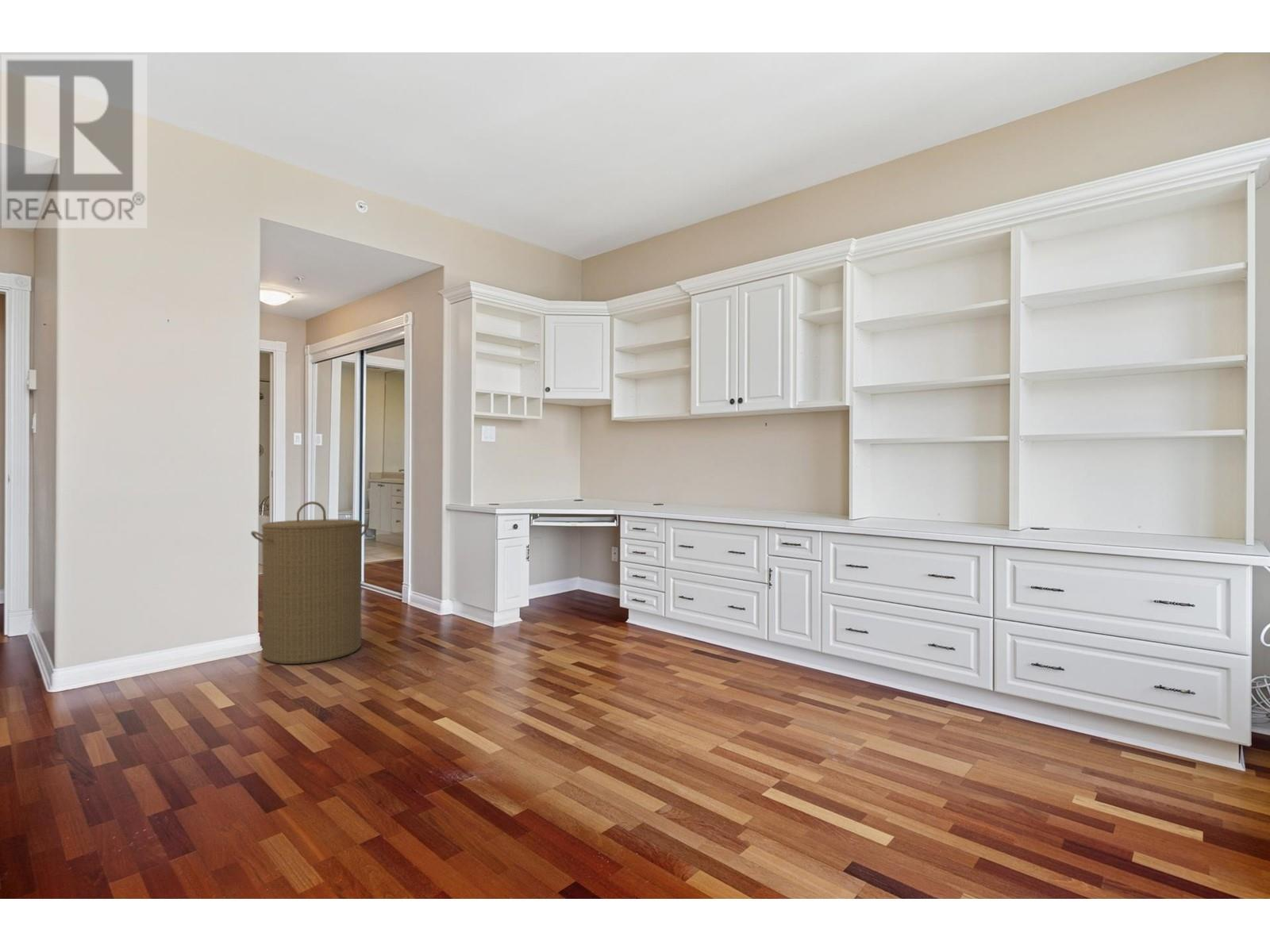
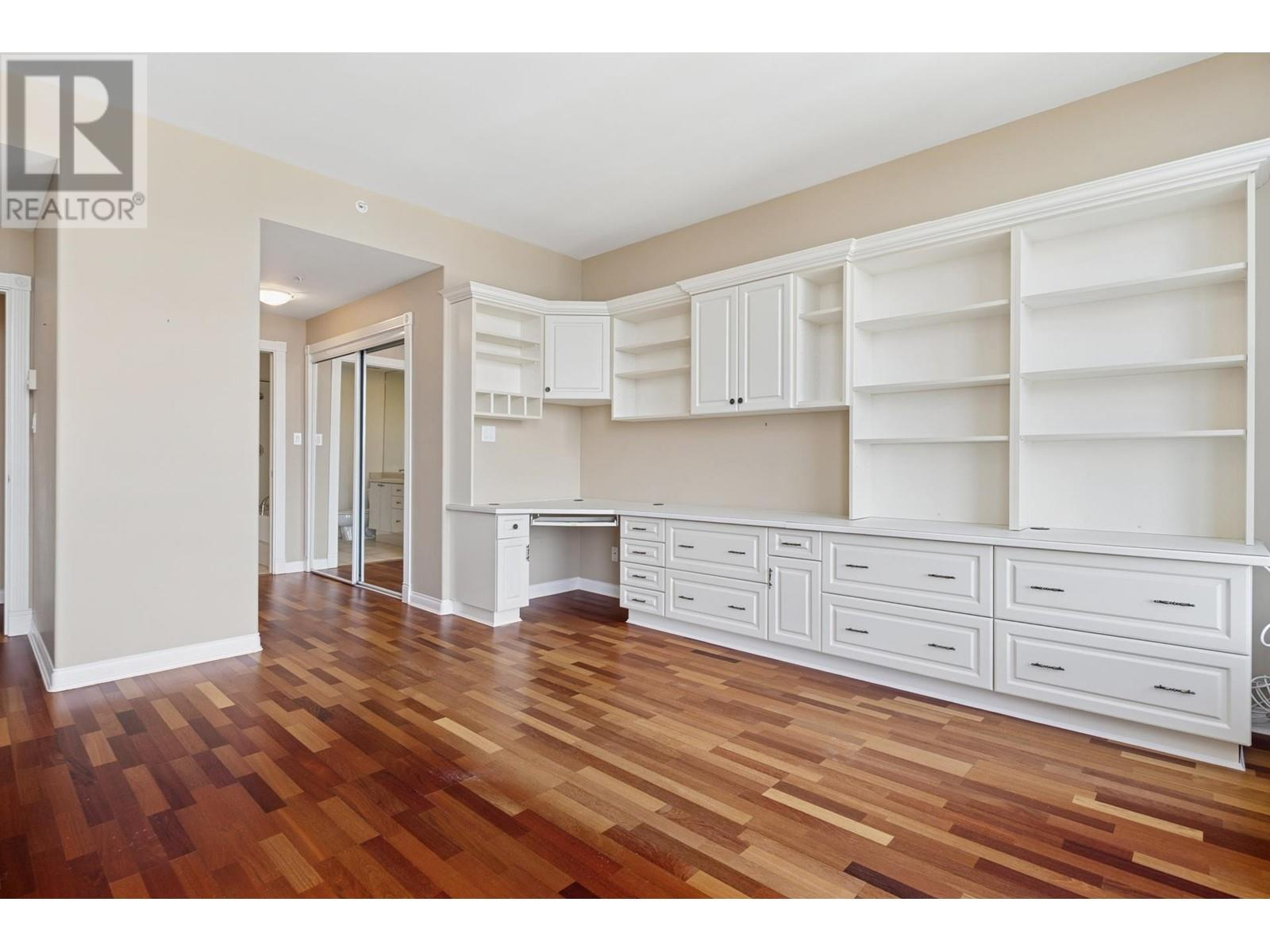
- laundry hamper [250,501,369,665]
